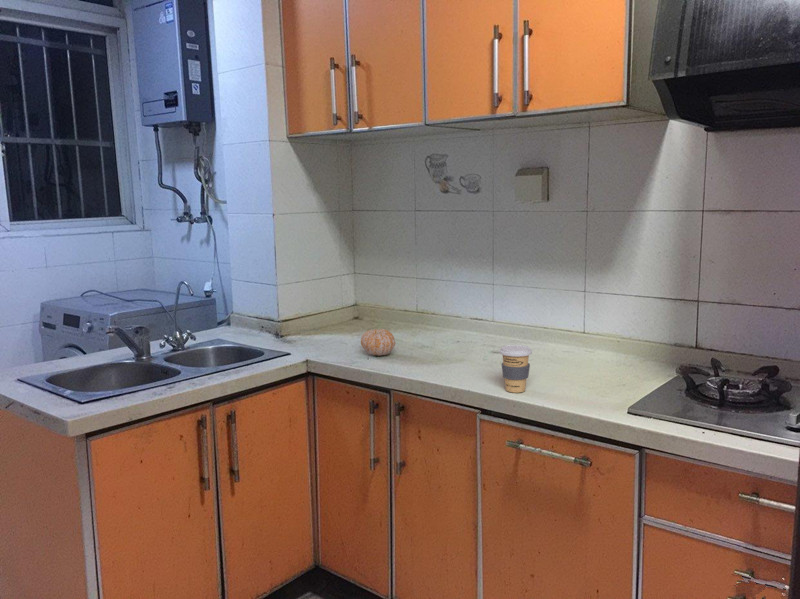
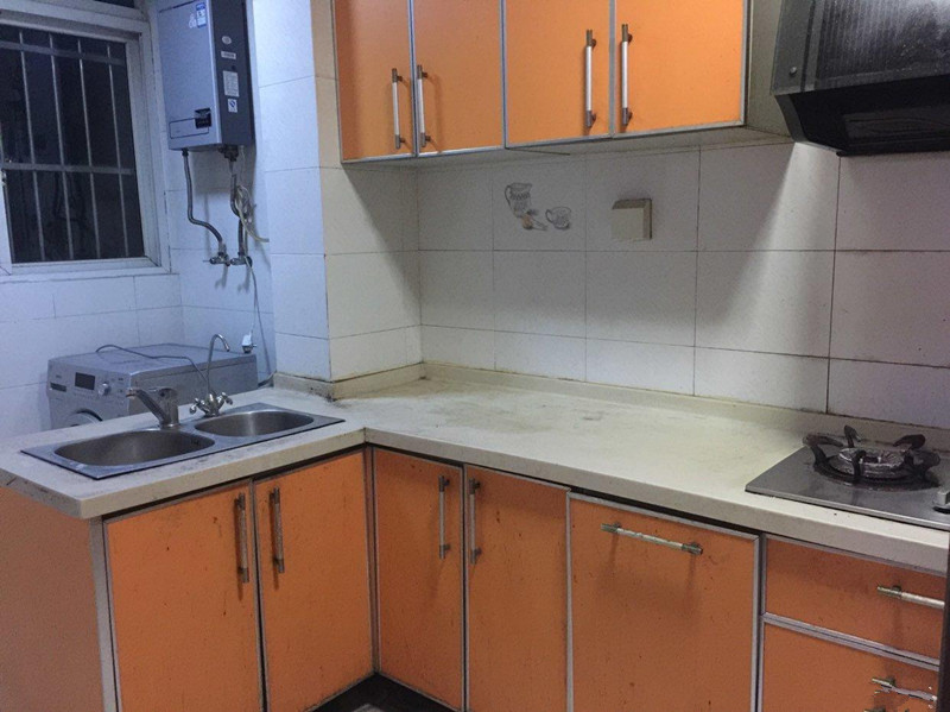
- coffee cup [498,344,533,394]
- fruit [360,328,396,357]
